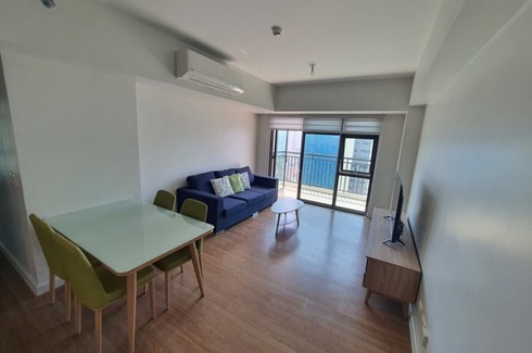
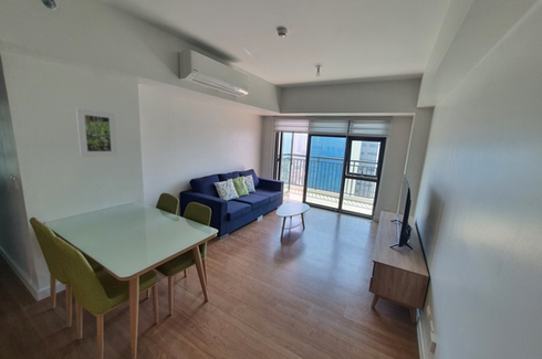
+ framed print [75,107,118,158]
